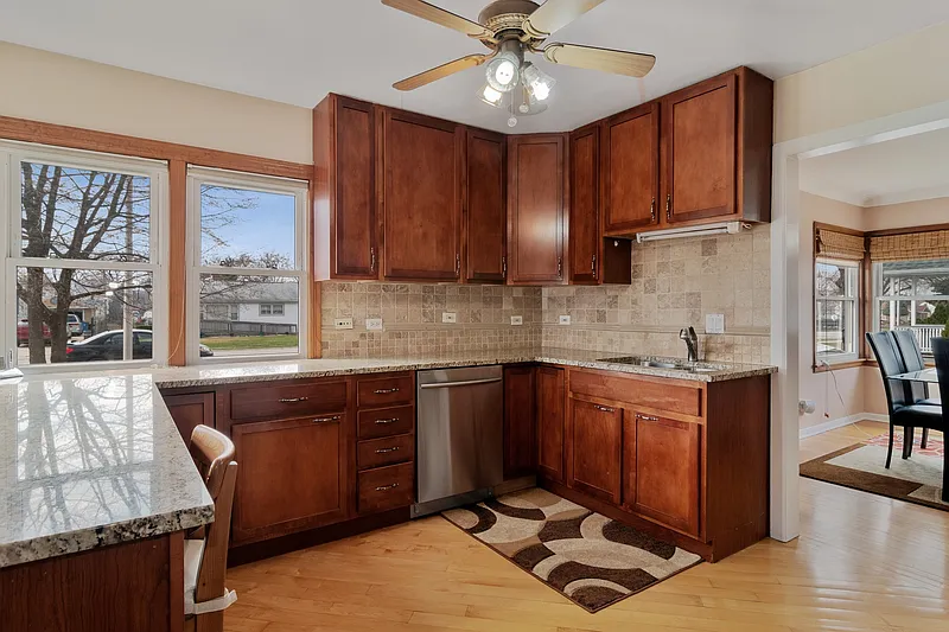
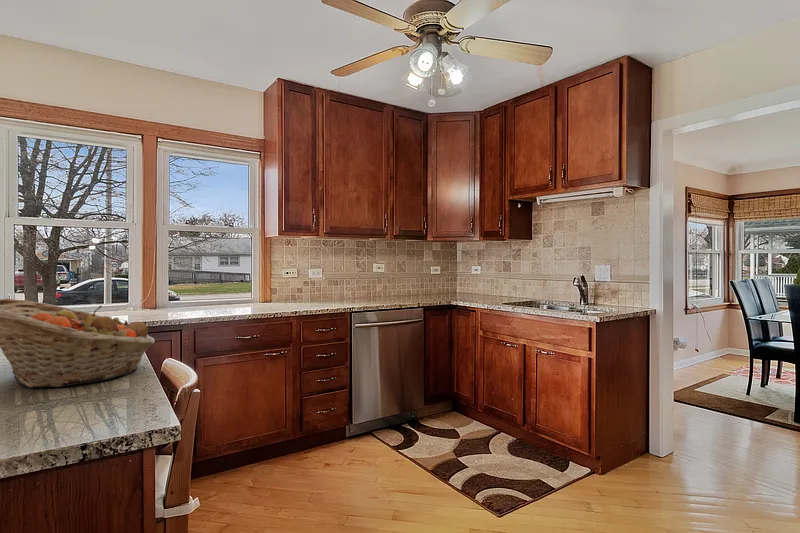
+ fruit basket [0,297,156,389]
